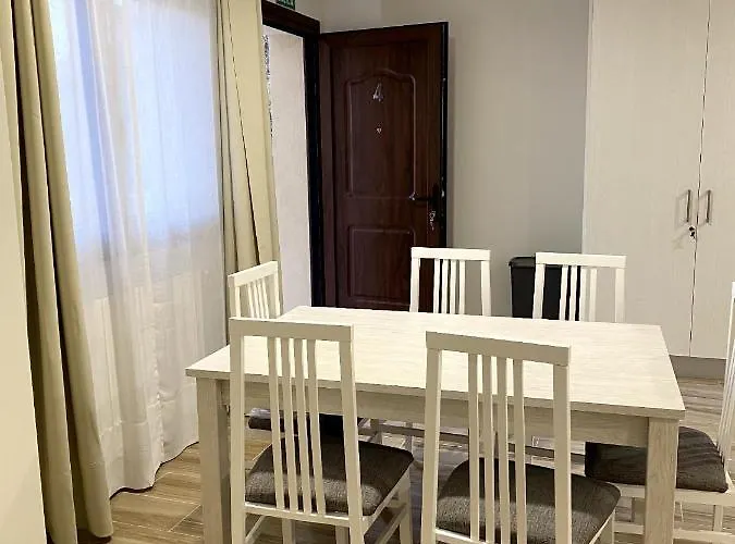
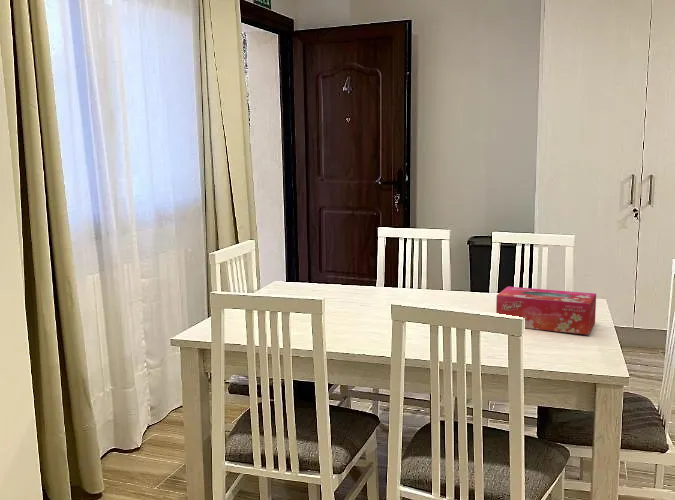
+ tissue box [495,286,597,336]
